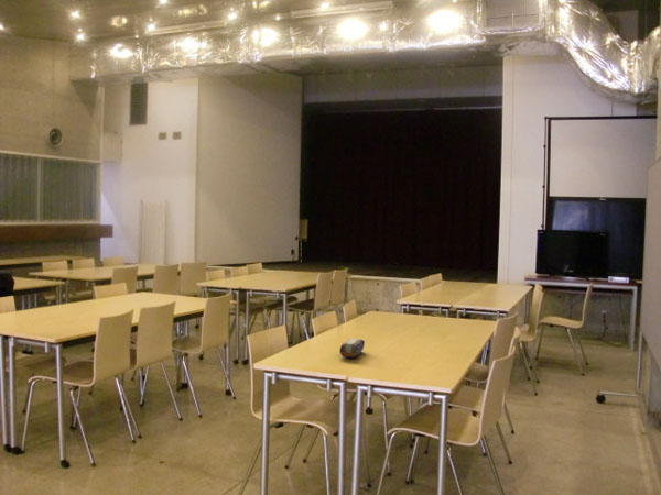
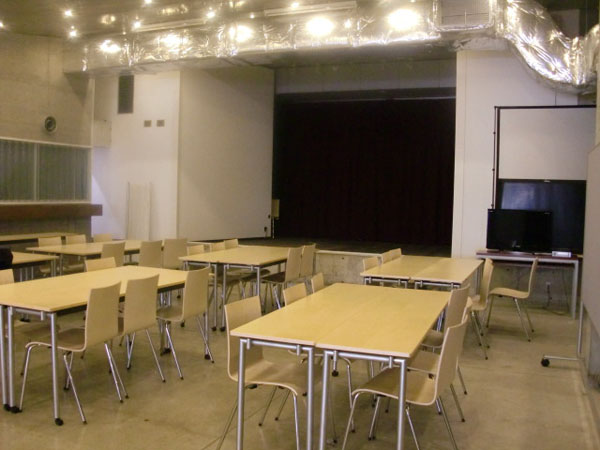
- pencil case [339,338,366,359]
